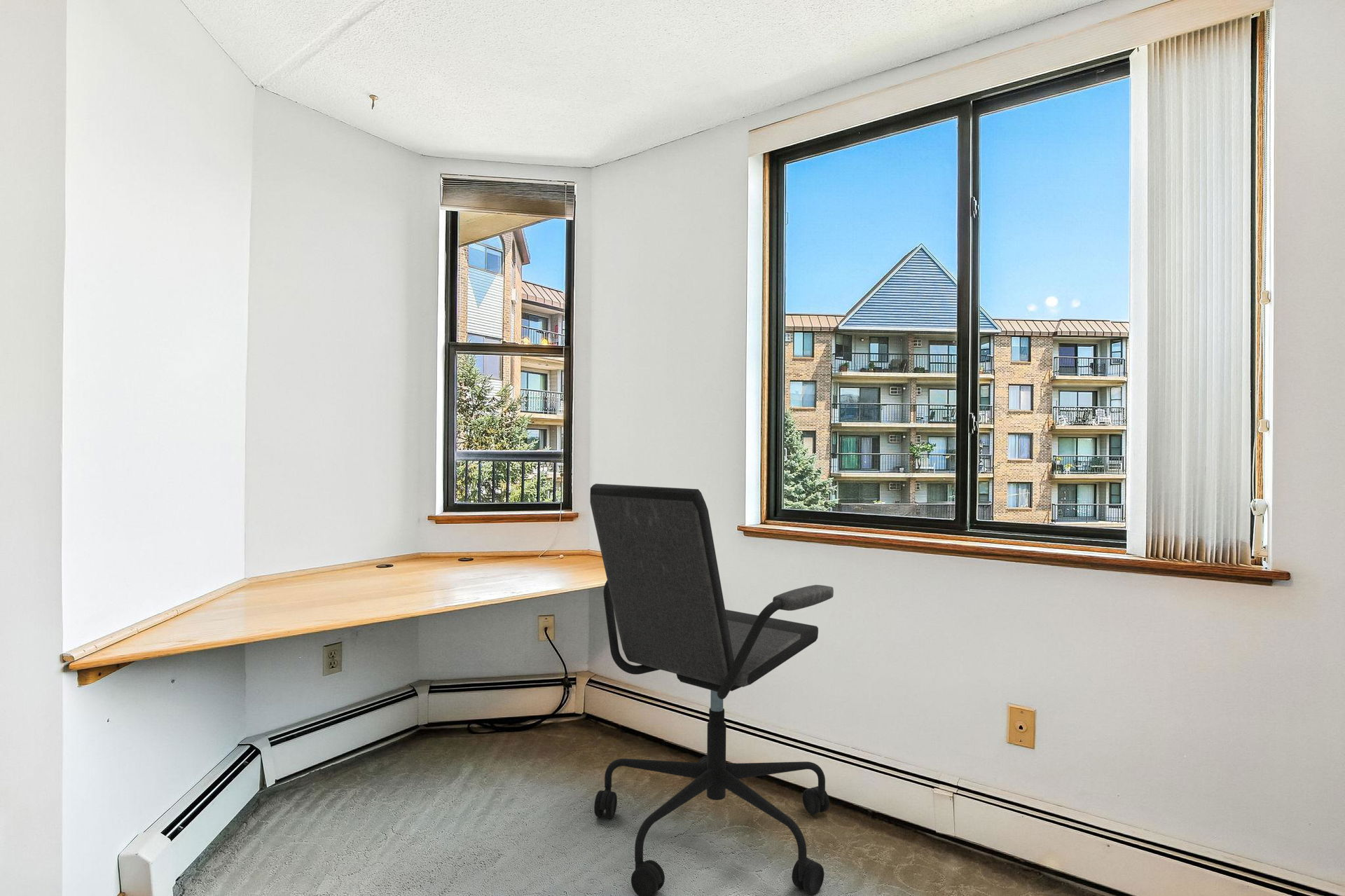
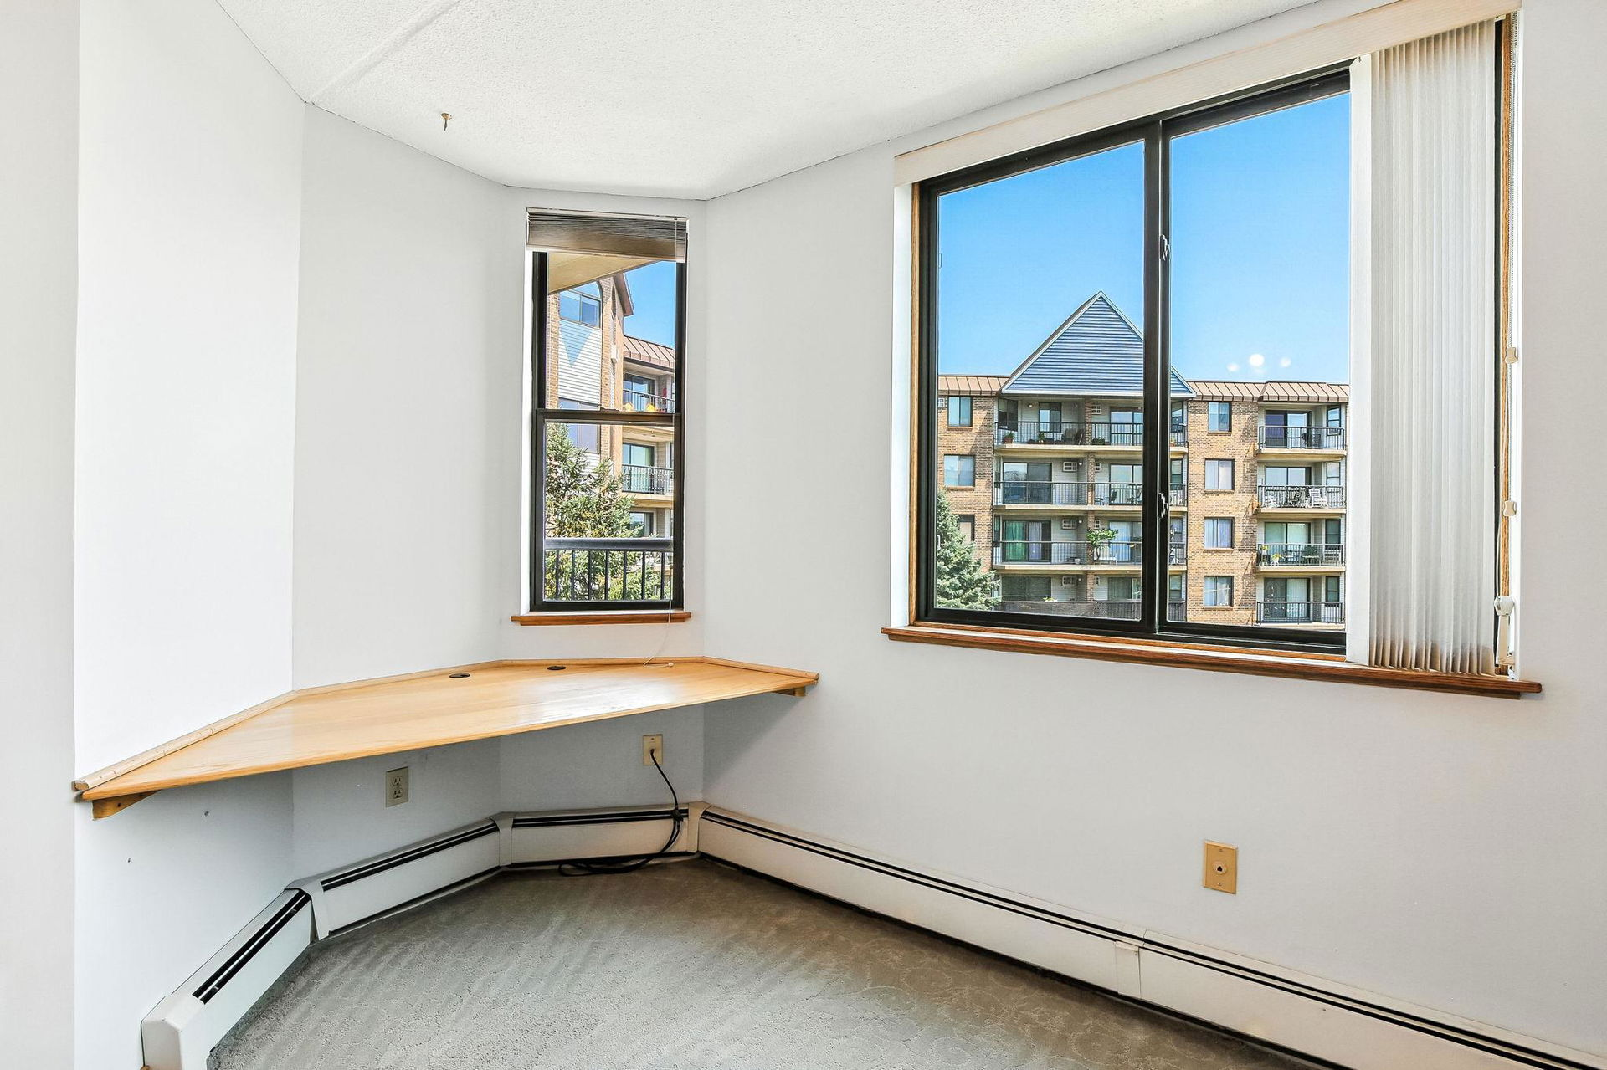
- office chair [589,483,834,896]
